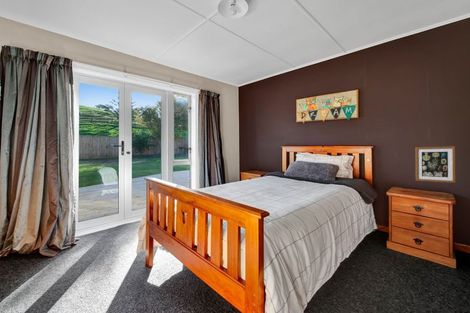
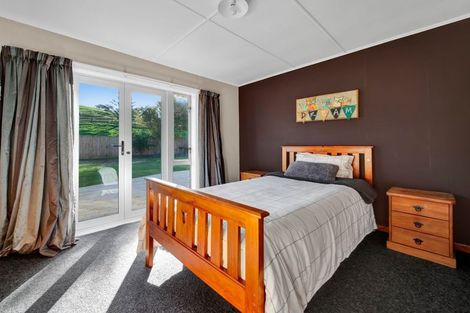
- wall art [414,145,456,184]
